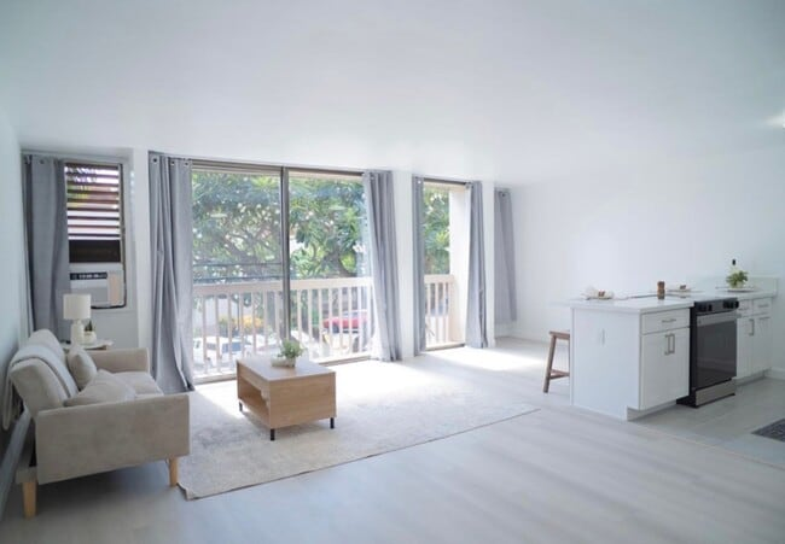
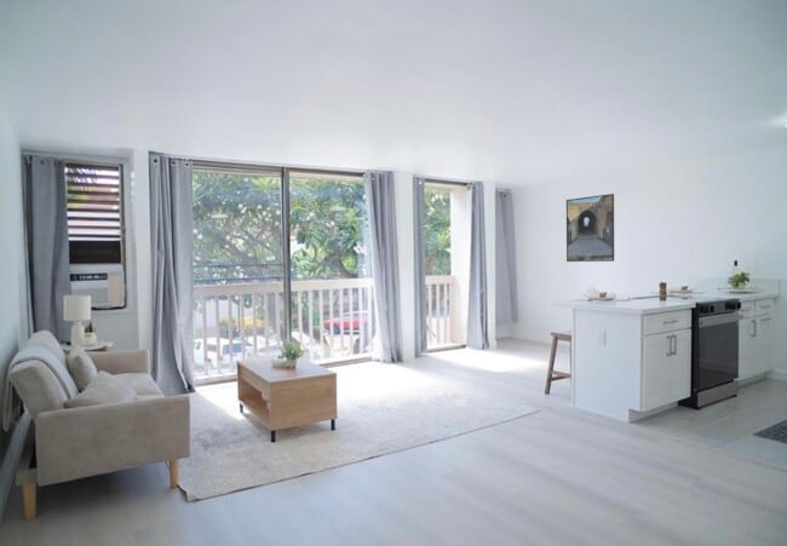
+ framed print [565,192,615,263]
